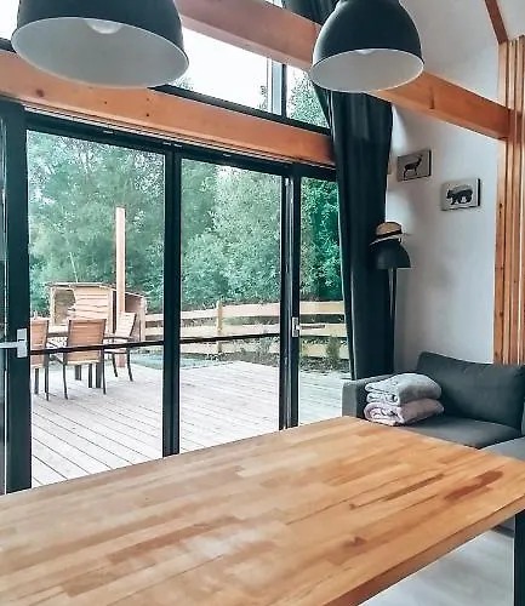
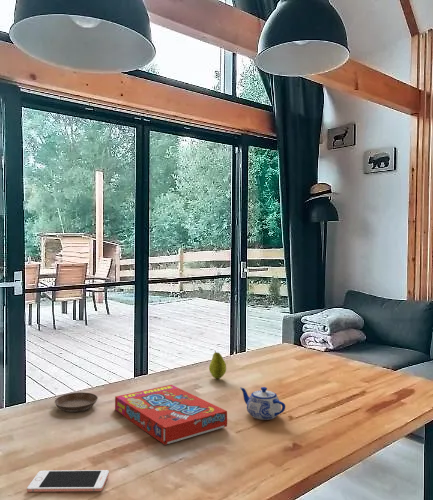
+ saucer [54,391,99,413]
+ snack box [114,384,228,446]
+ fruit [208,350,227,380]
+ teapot [239,386,286,421]
+ cell phone [26,469,110,493]
